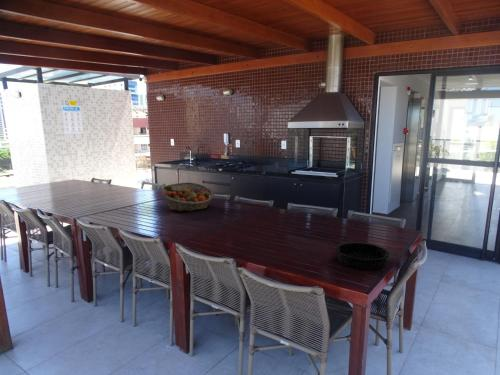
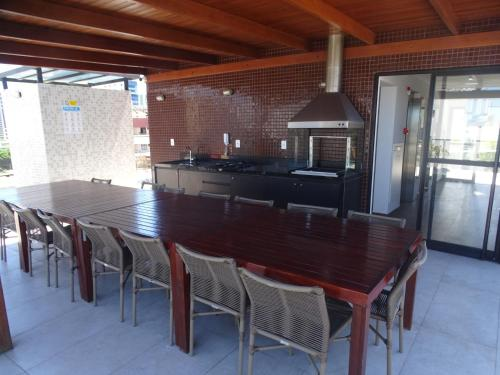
- baking pan [335,241,390,270]
- fruit basket [160,182,215,212]
